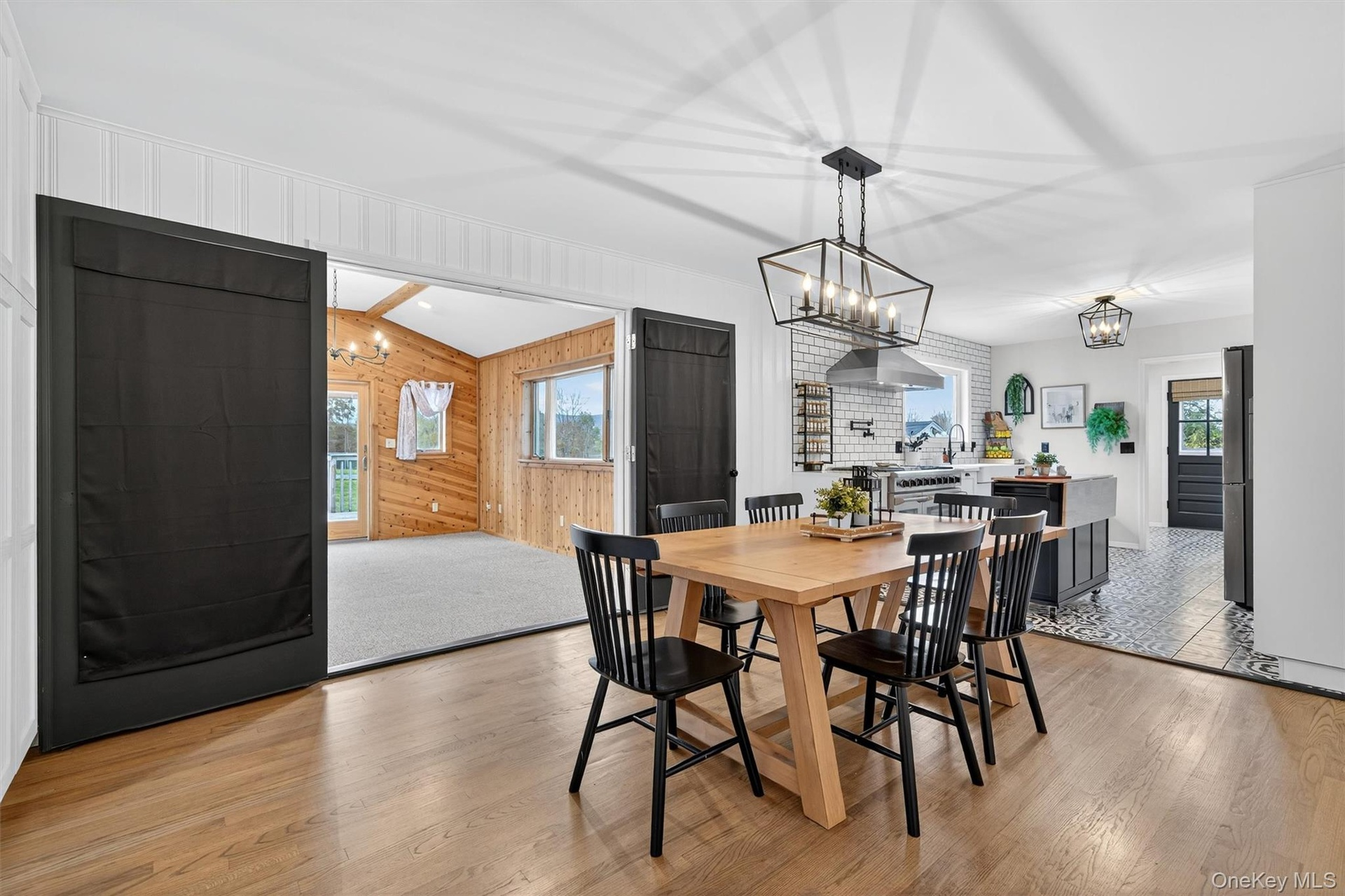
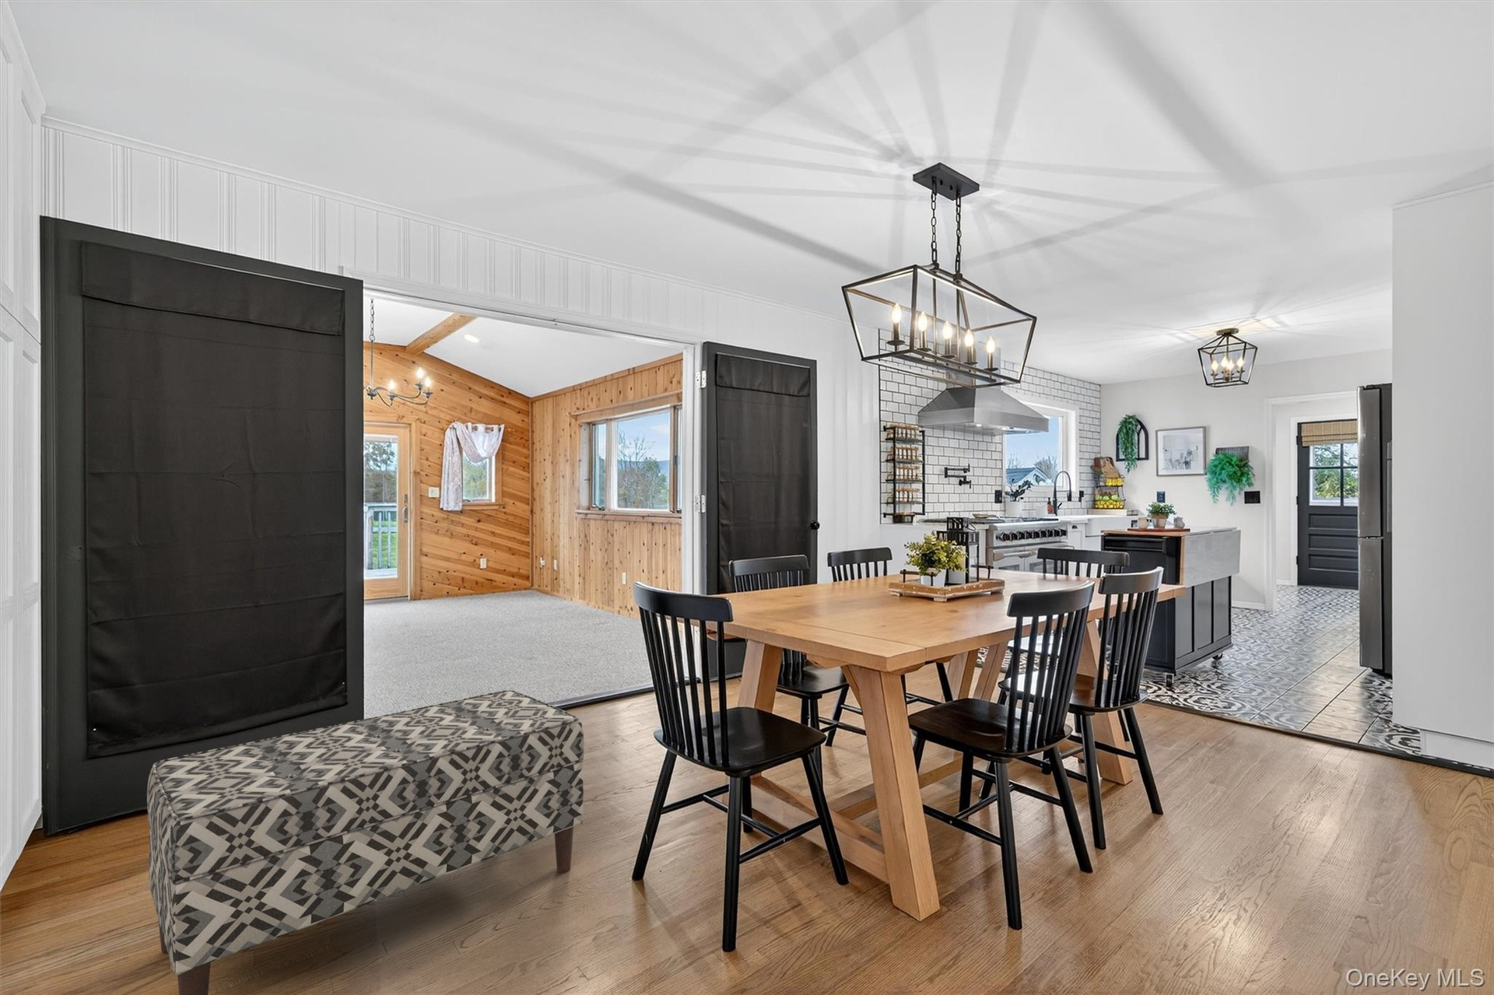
+ bench [147,690,584,995]
